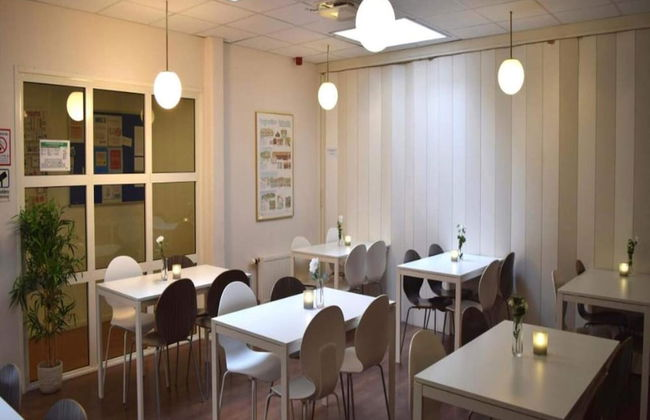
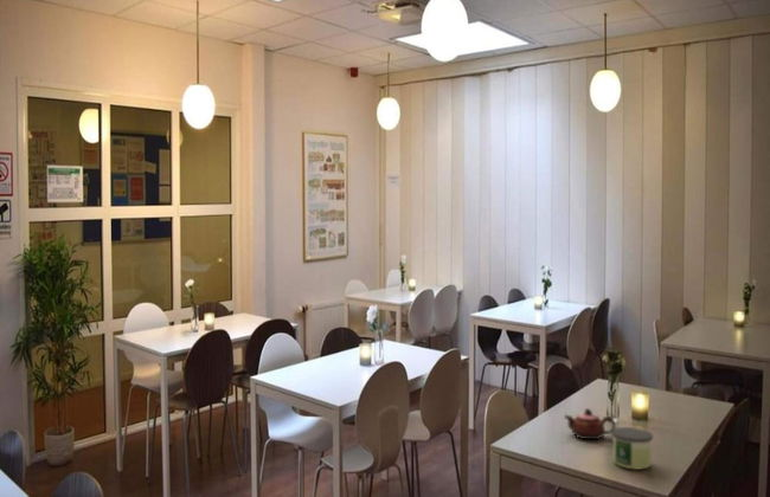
+ teapot [563,407,617,441]
+ candle [610,426,654,471]
